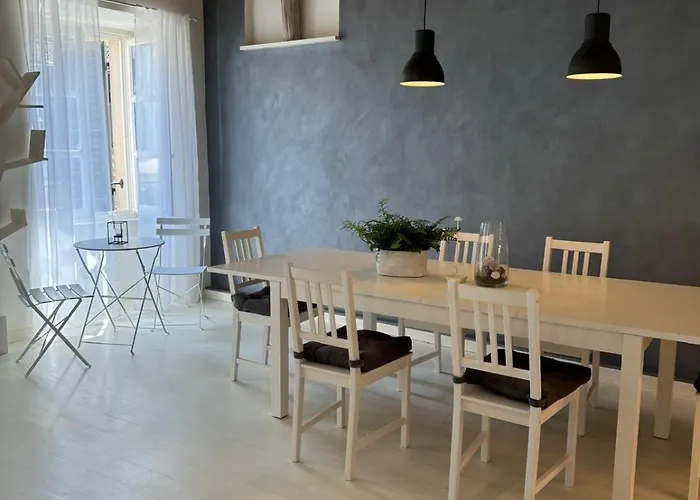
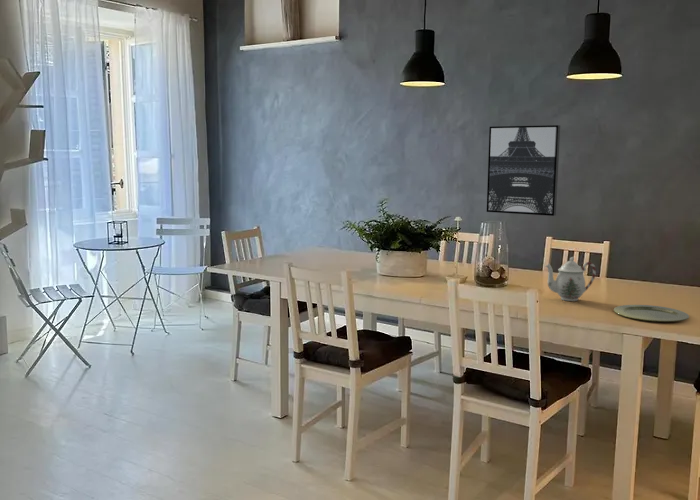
+ teapot [544,256,597,302]
+ wall art [486,124,561,217]
+ plate [613,304,690,323]
